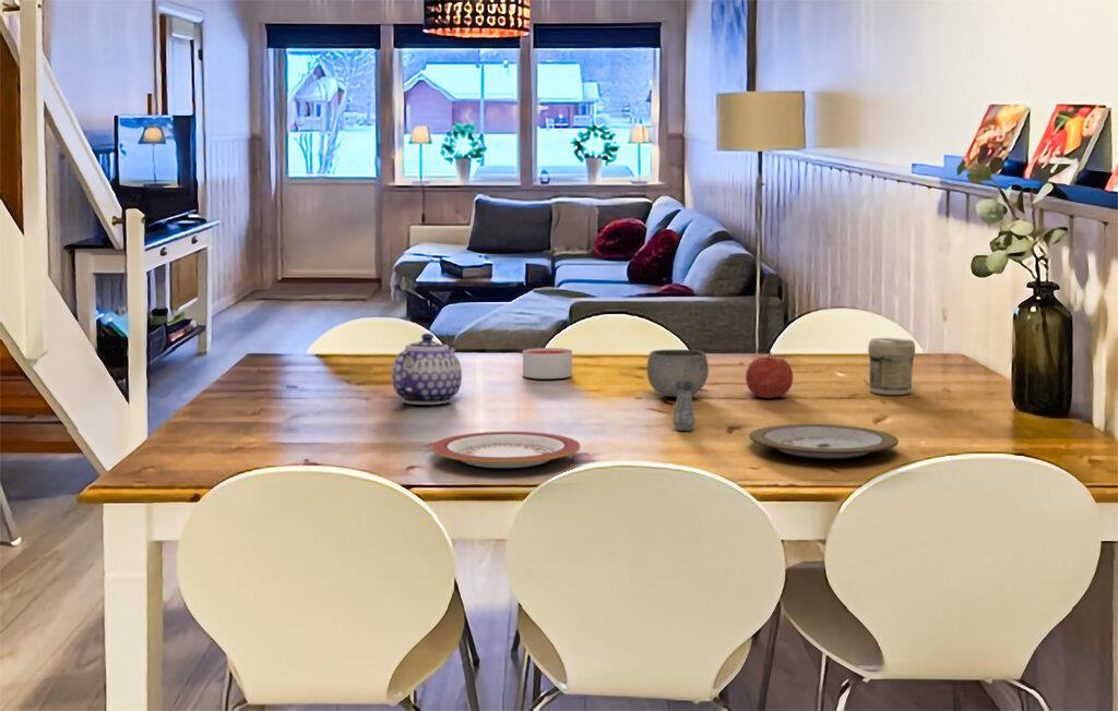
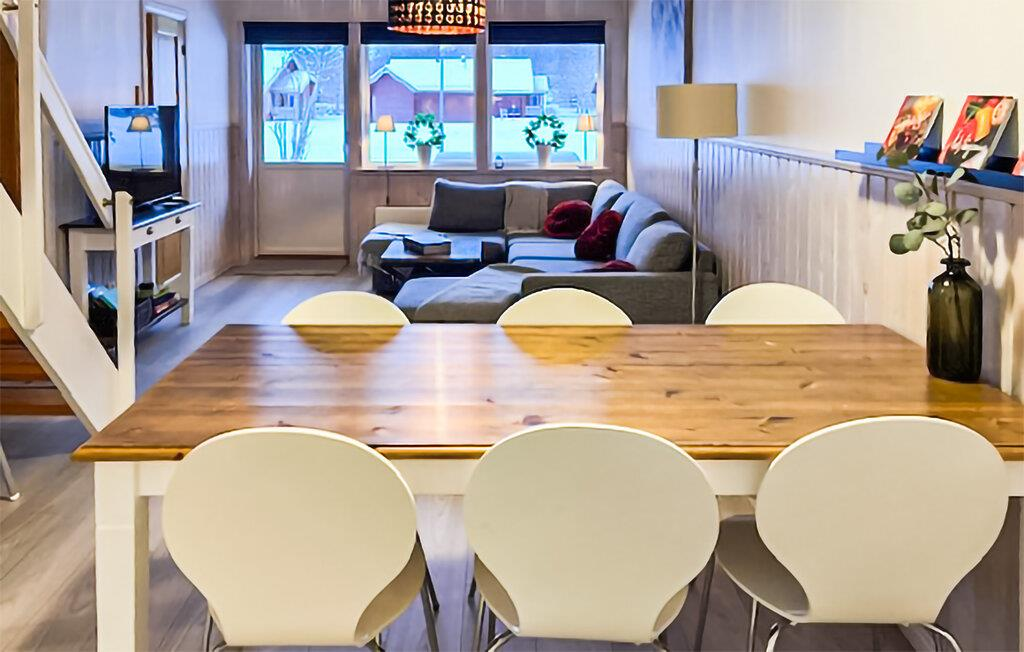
- candle [522,347,573,379]
- teapot [391,333,463,406]
- plate [748,423,900,460]
- salt shaker [671,379,697,432]
- plate [430,431,582,469]
- fruit [745,351,794,399]
- jar [867,337,916,396]
- bowl [646,349,710,398]
